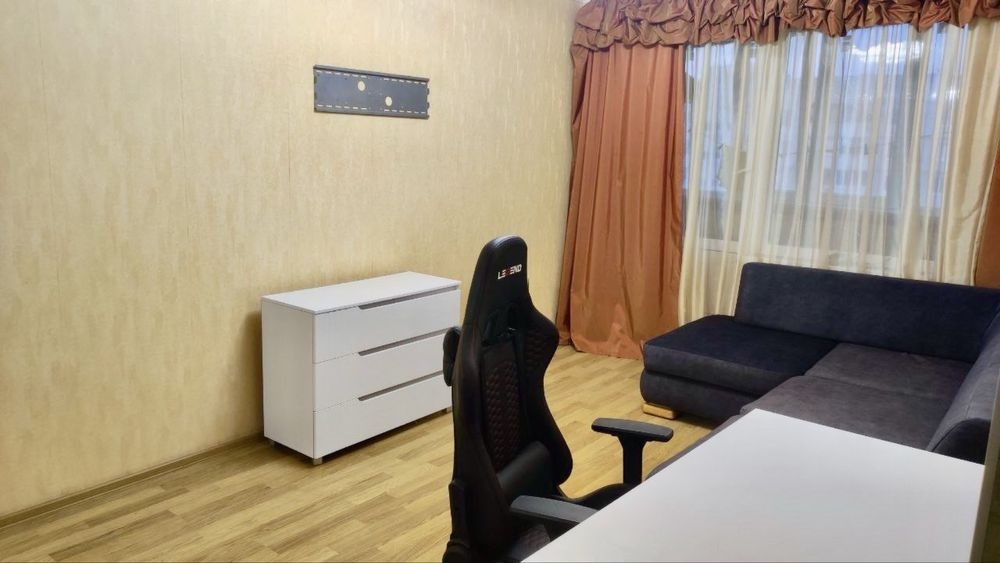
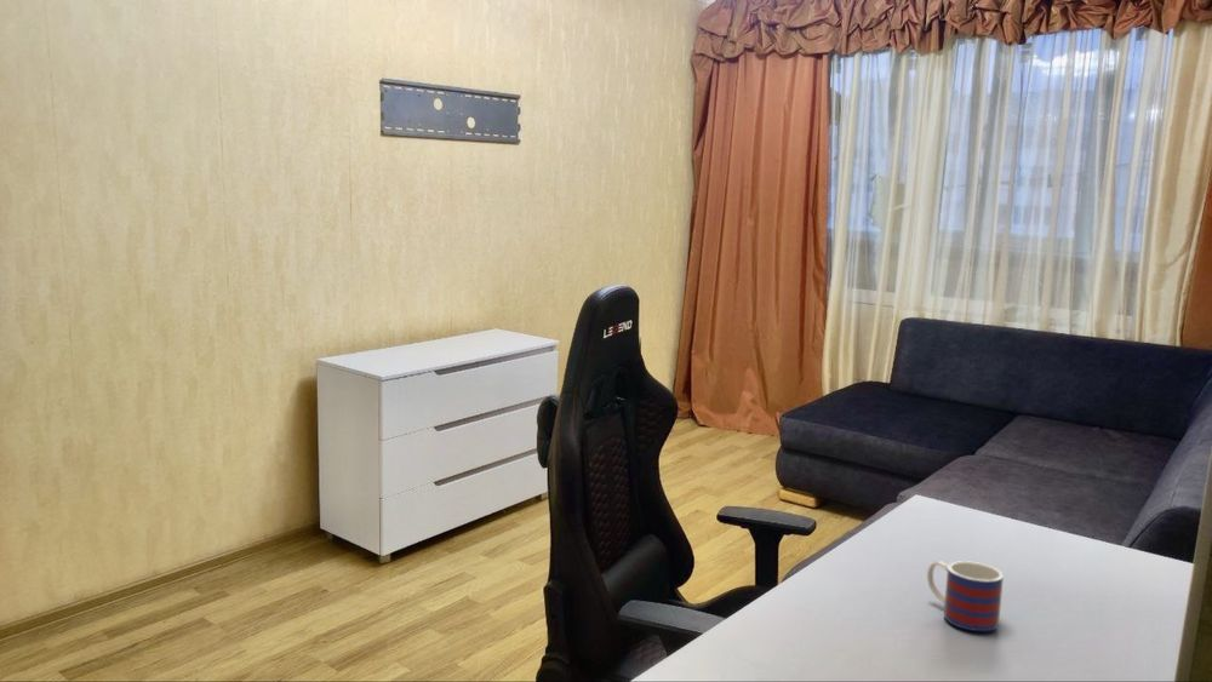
+ mug [926,560,1005,632]
